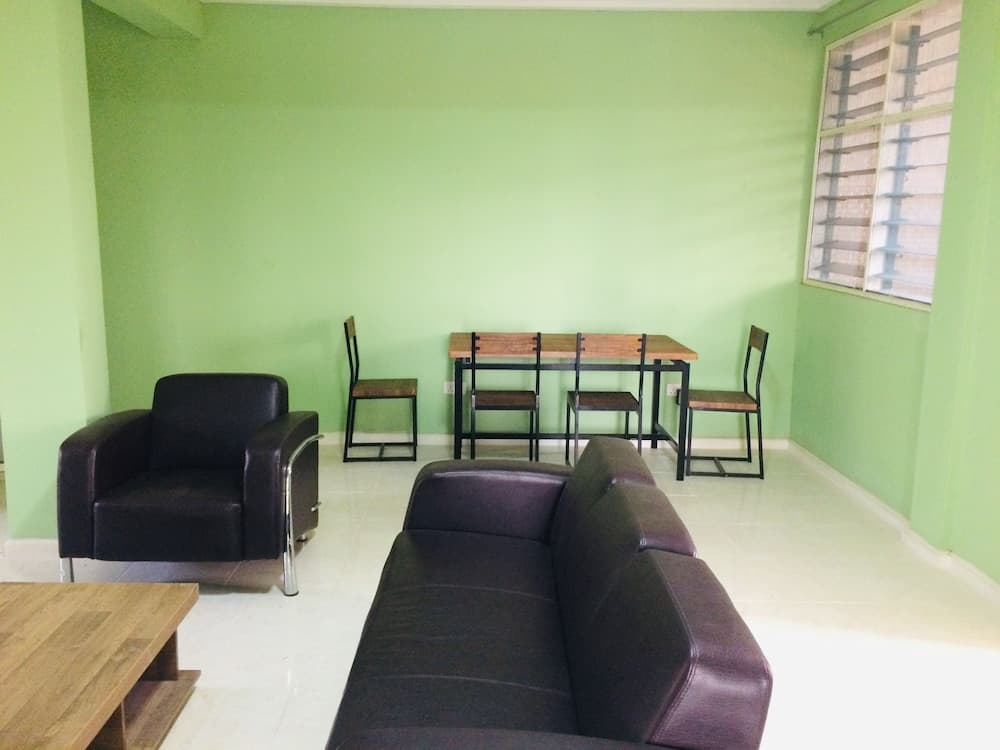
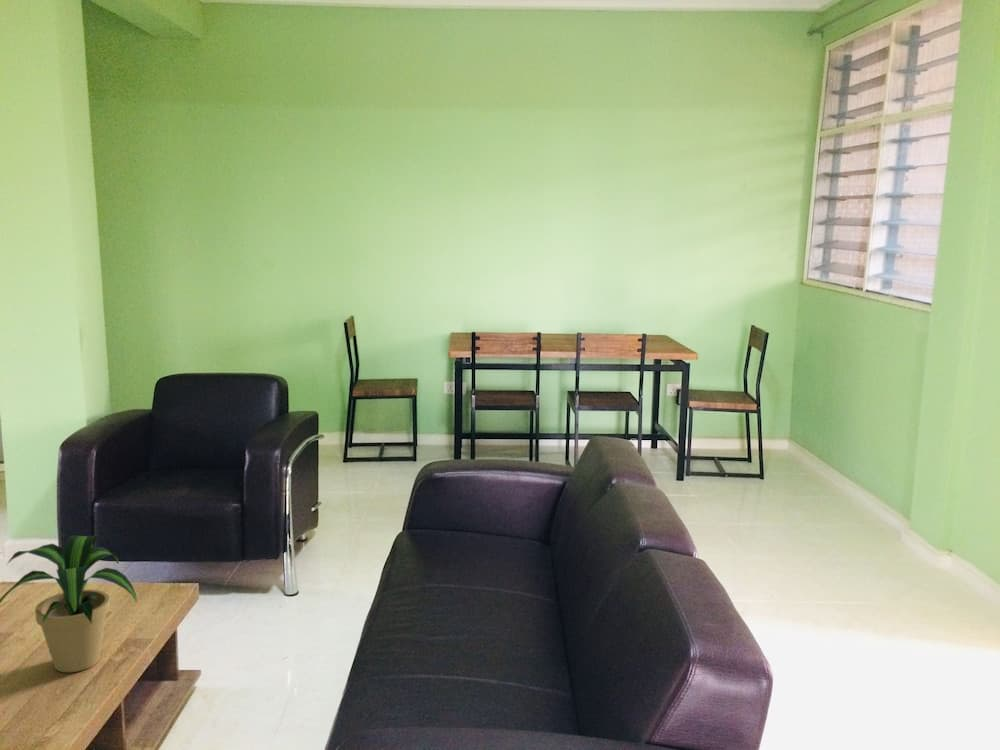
+ potted plant [0,534,138,673]
